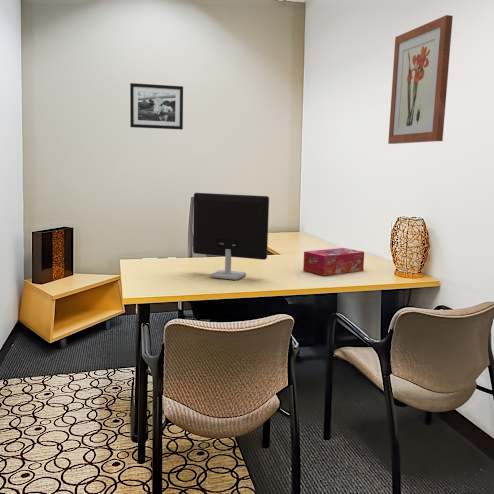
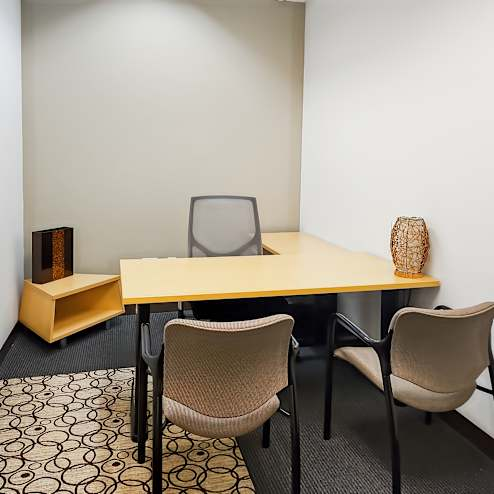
- picture frame [129,82,184,130]
- wall art [387,14,454,145]
- computer monitor [192,192,270,281]
- tissue box [302,247,365,277]
